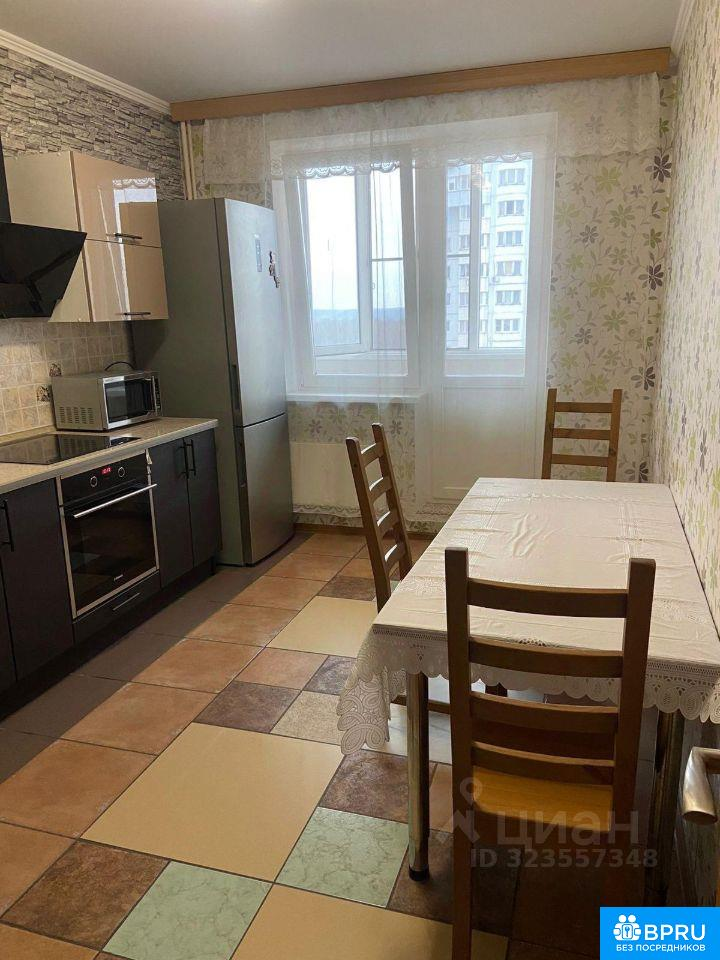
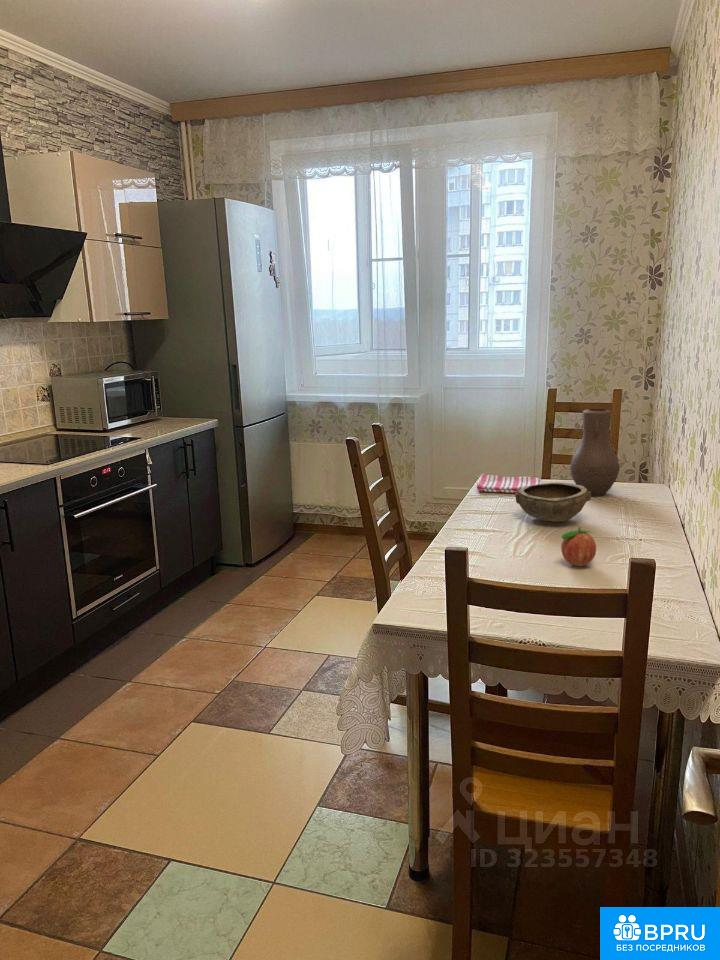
+ bowl [514,481,592,522]
+ dish towel [476,473,543,494]
+ fruit [560,526,597,567]
+ vase [569,408,621,497]
